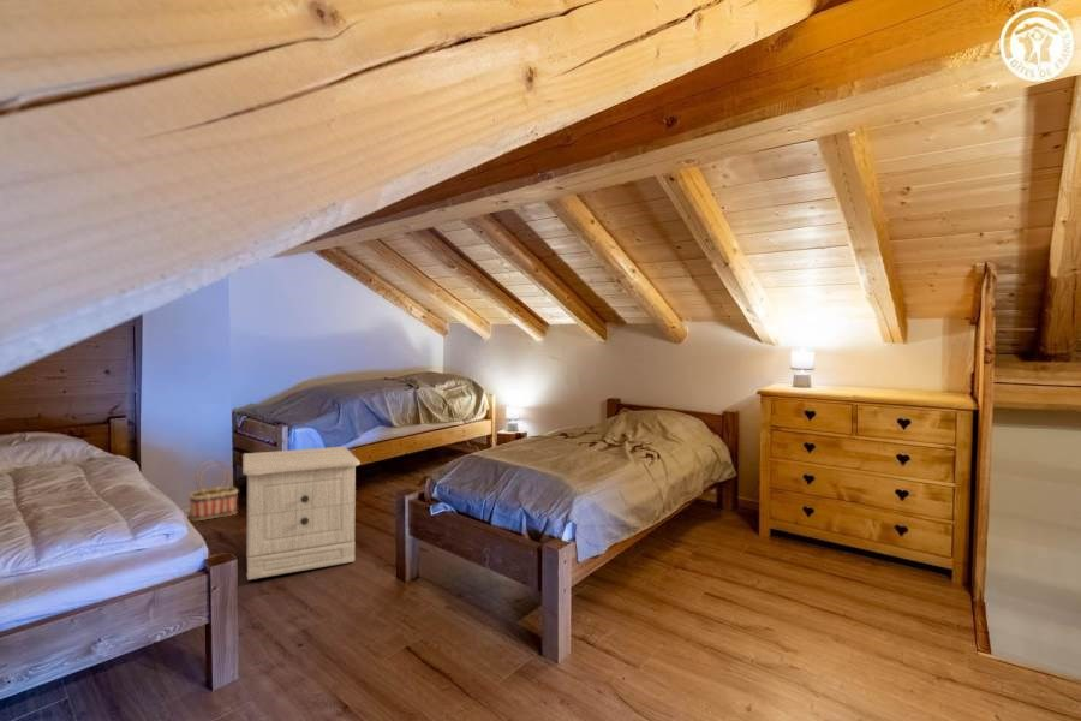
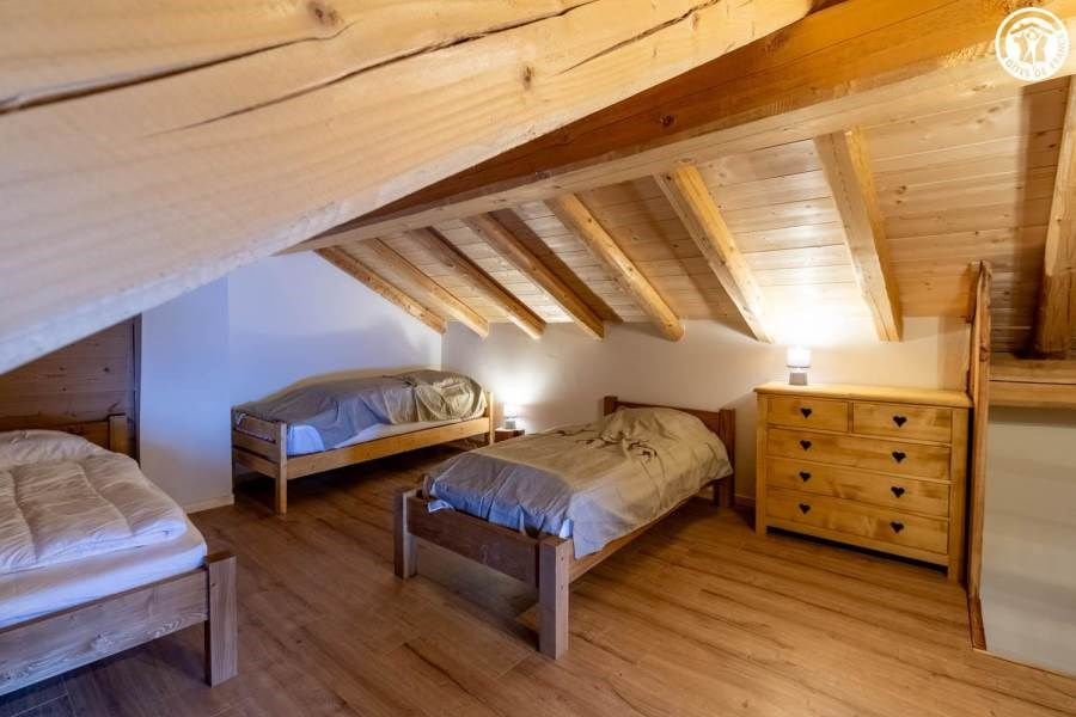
- nightstand [241,446,362,582]
- basket [187,459,239,522]
